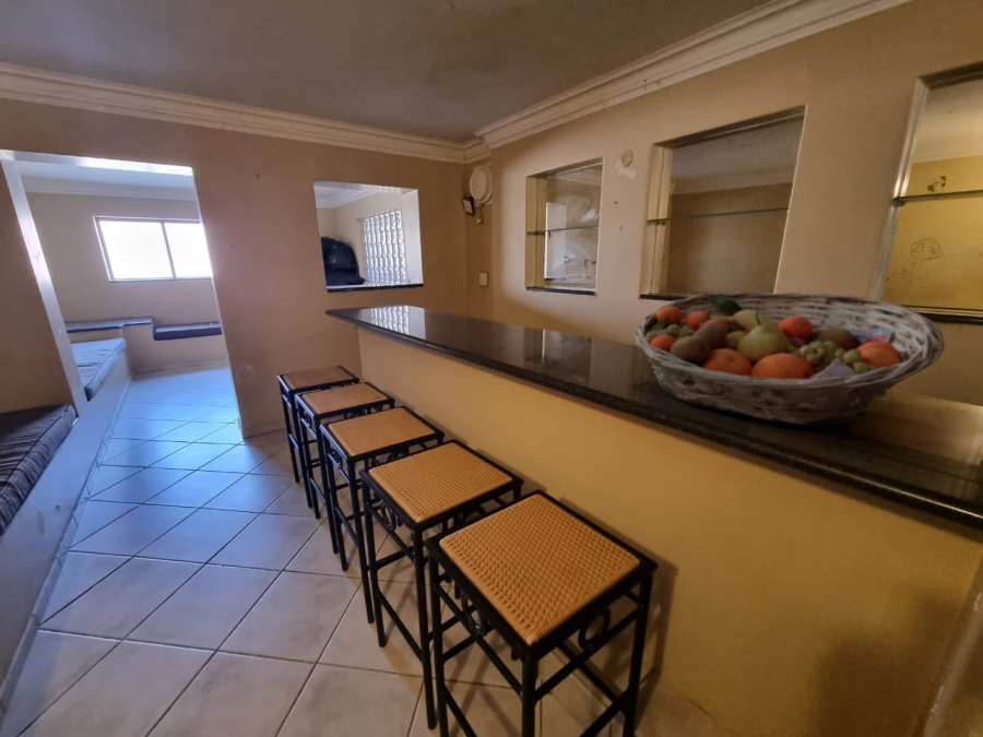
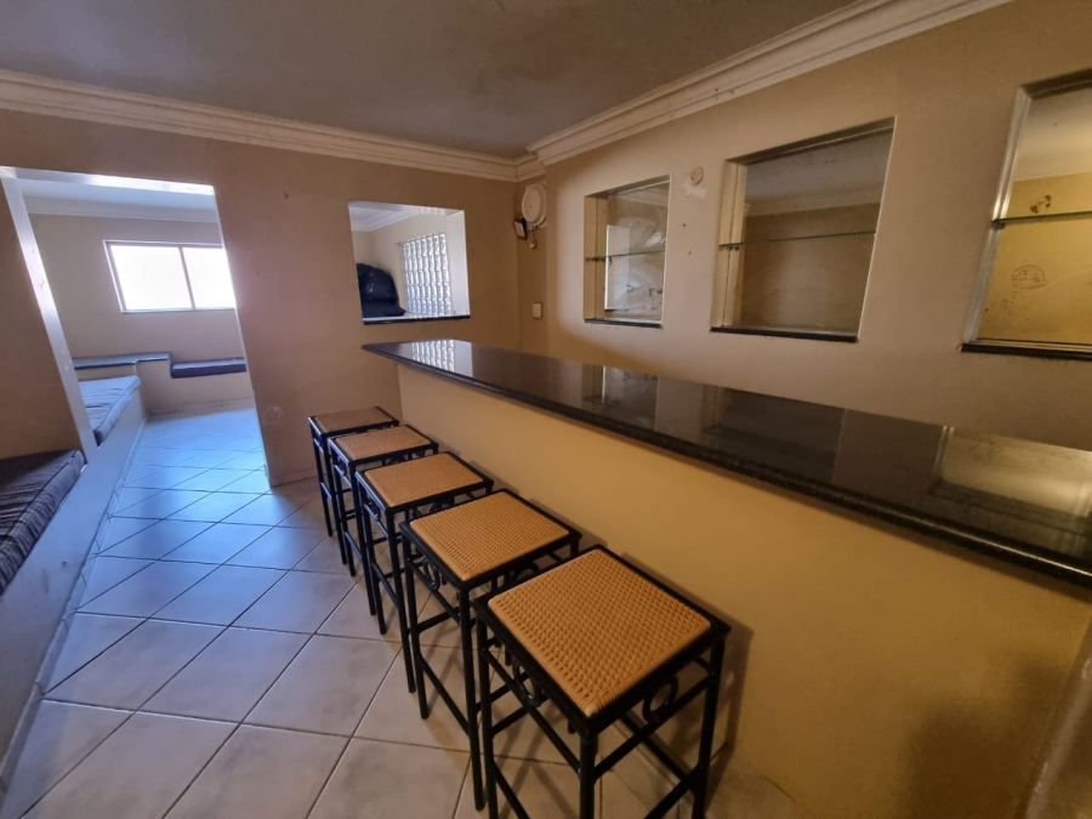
- fruit basket [632,292,946,427]
